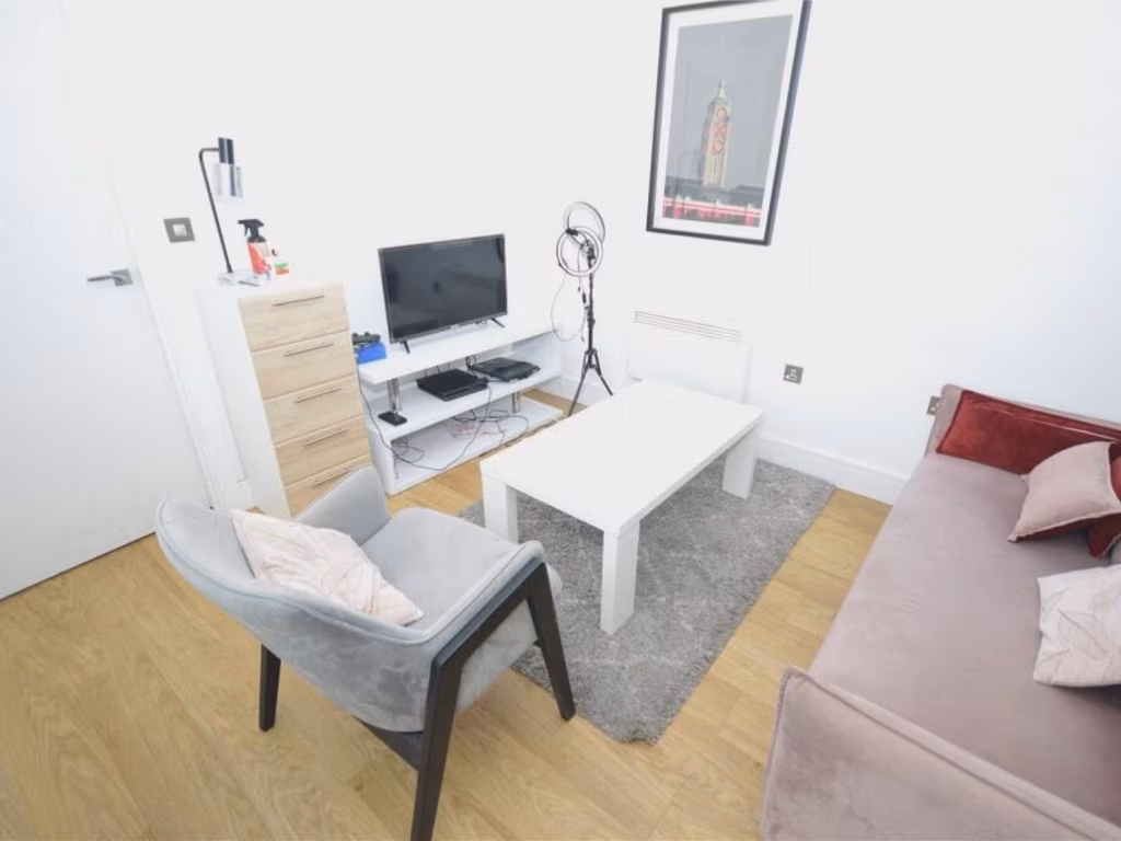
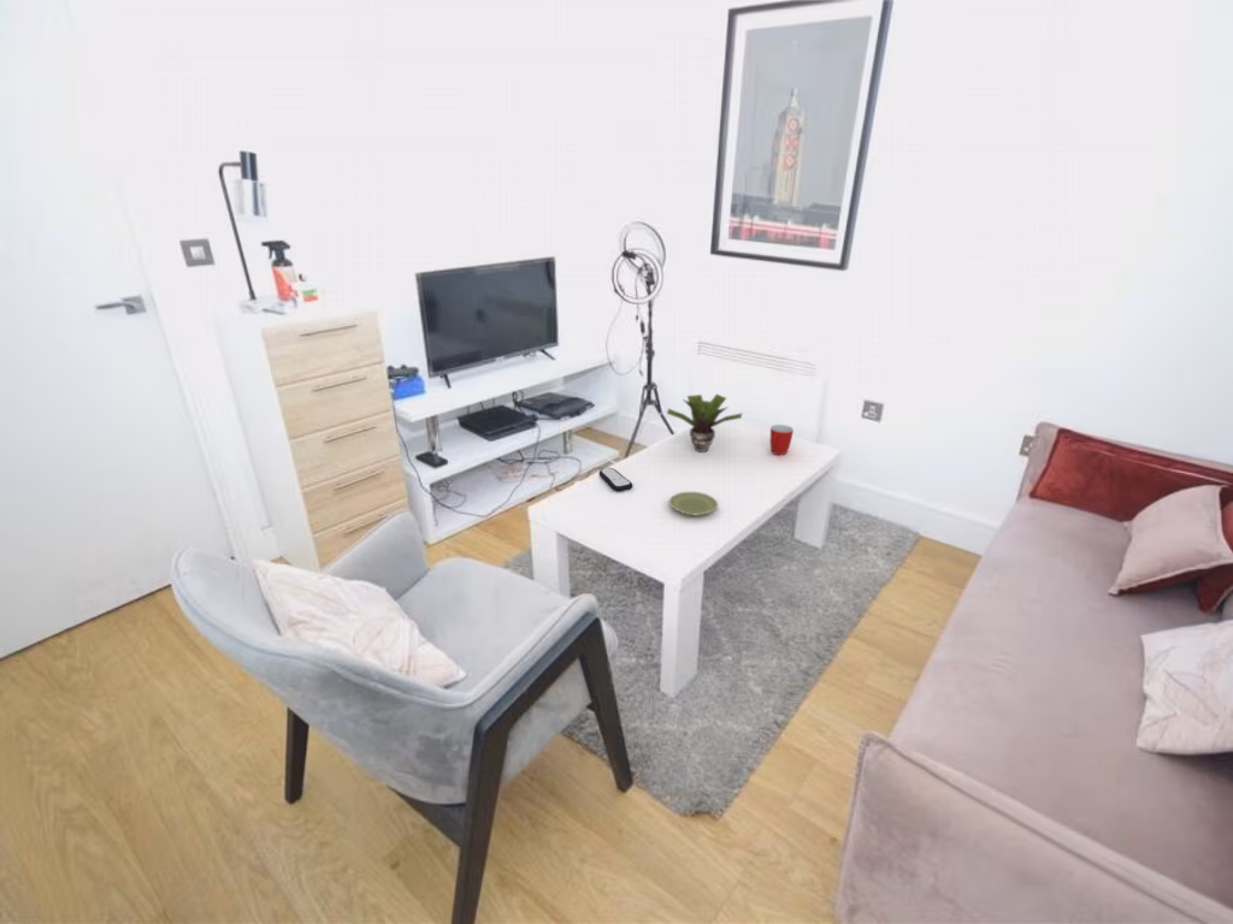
+ mug [769,424,795,456]
+ plate [668,491,719,516]
+ potted plant [666,393,744,454]
+ remote control [598,467,633,492]
